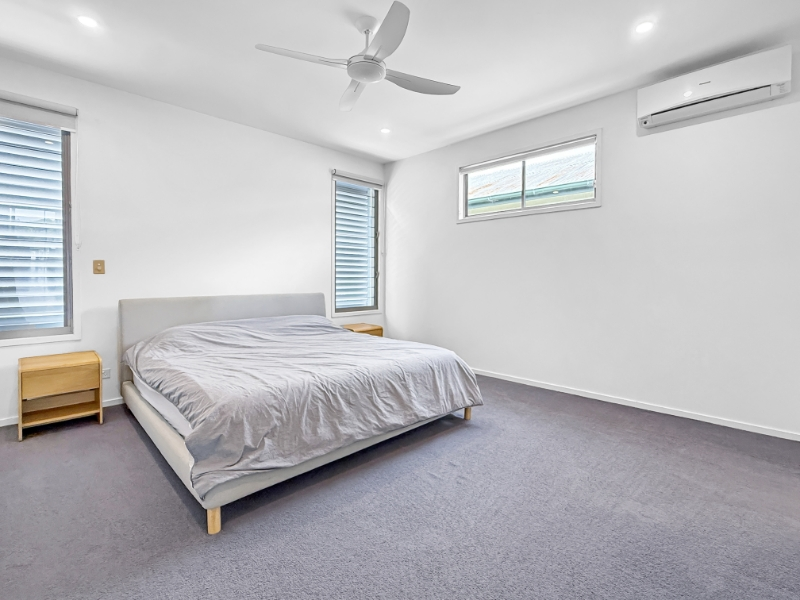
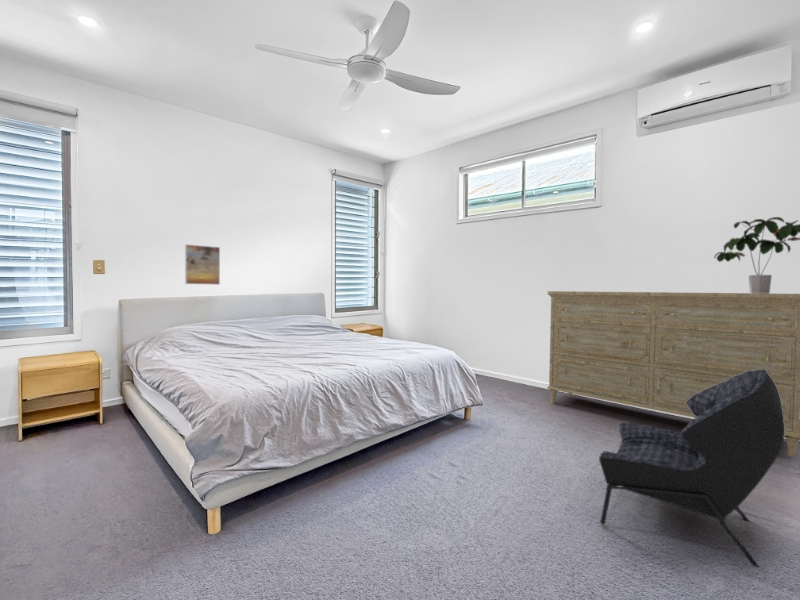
+ dresser [546,290,800,458]
+ armchair [598,369,785,568]
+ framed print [184,243,221,286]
+ potted plant [713,216,800,294]
